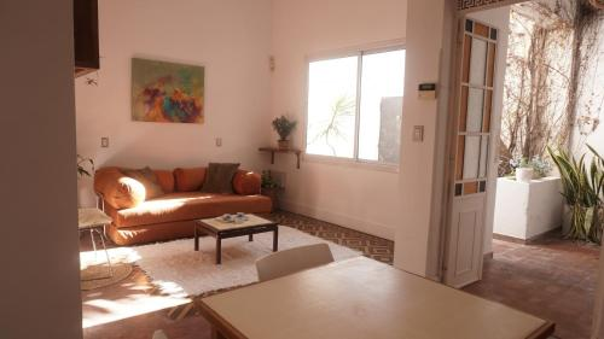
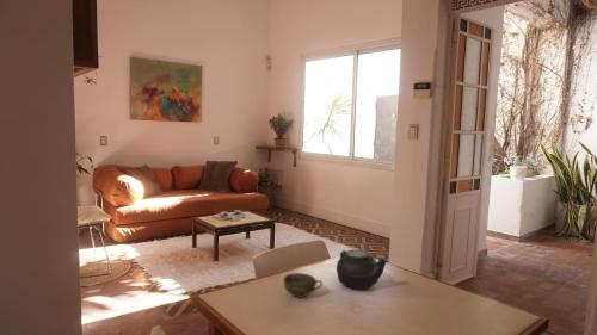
+ cup [283,272,324,299]
+ teapot [336,248,389,291]
